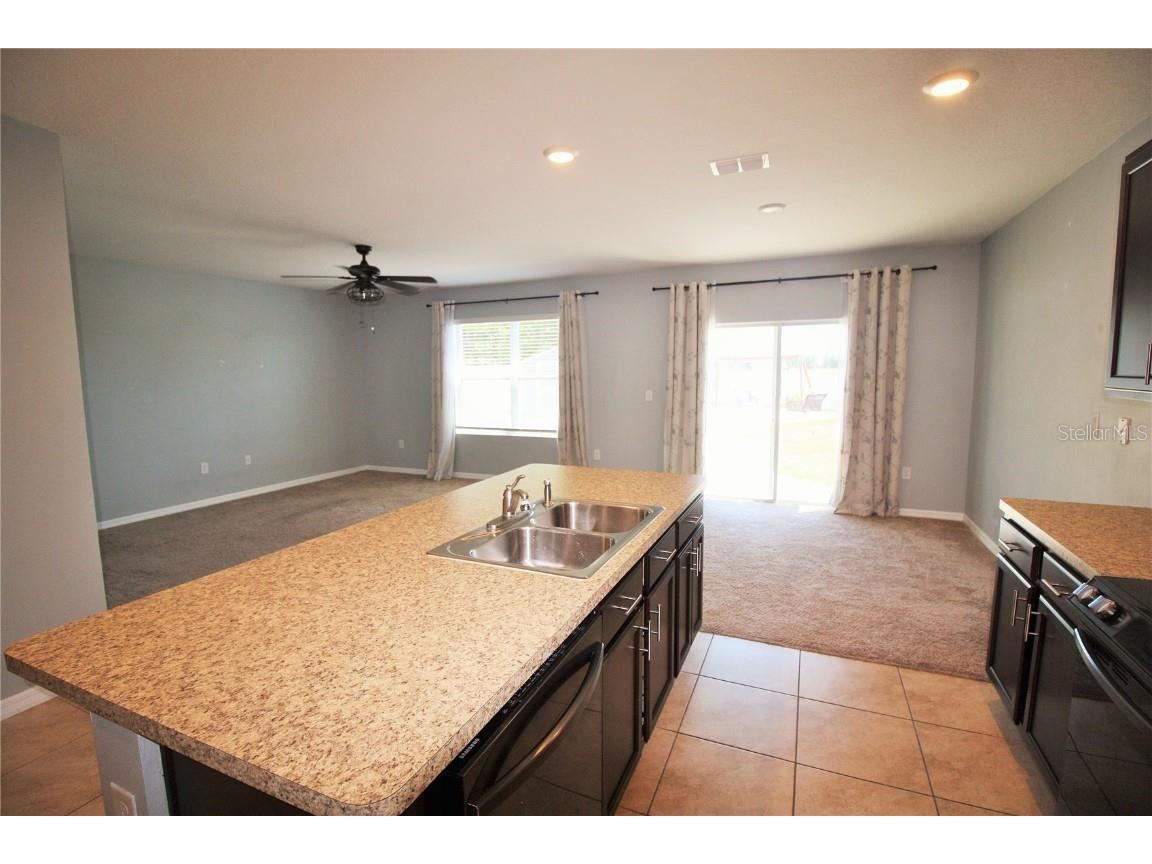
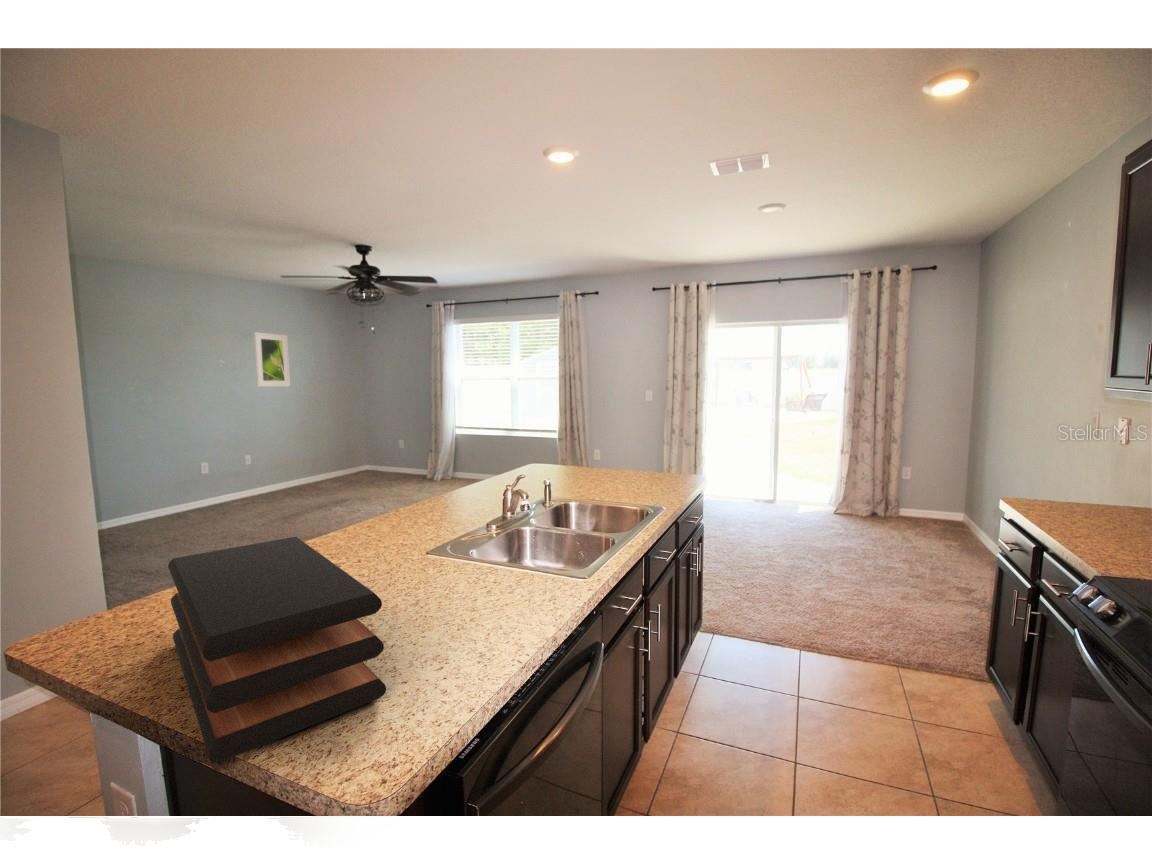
+ cutting board [167,536,387,764]
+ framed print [253,331,291,387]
